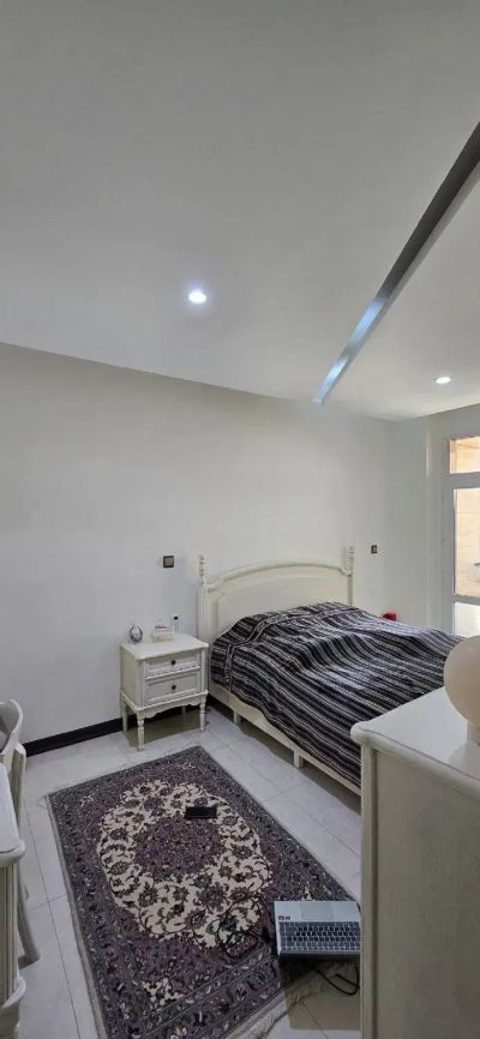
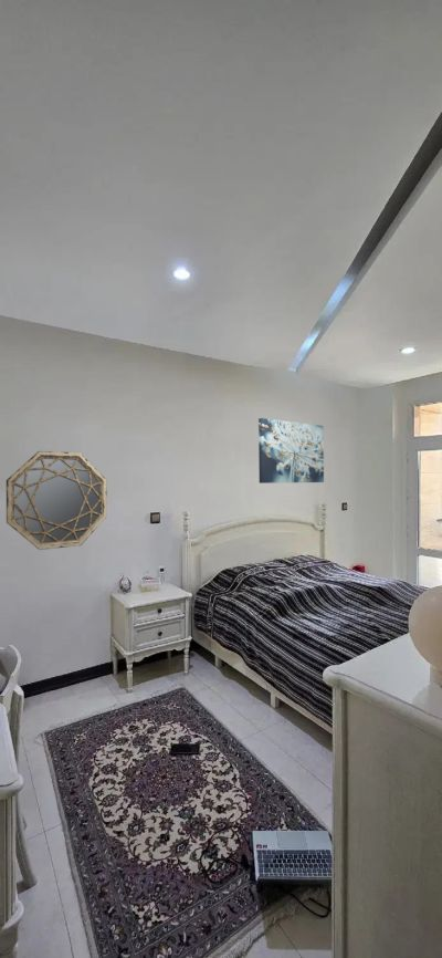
+ wall art [257,417,325,485]
+ home mirror [6,450,108,551]
